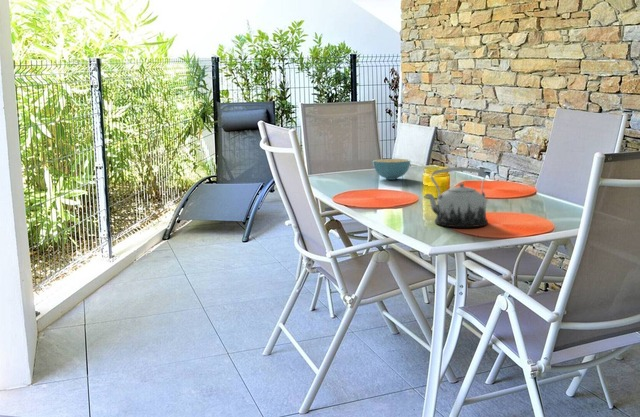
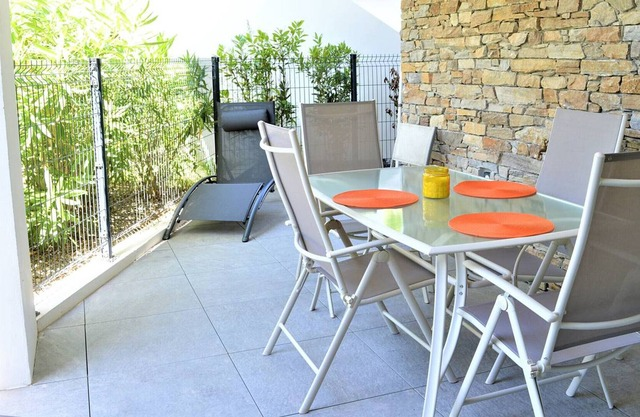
- cereal bowl [372,158,411,181]
- teapot [424,166,489,228]
